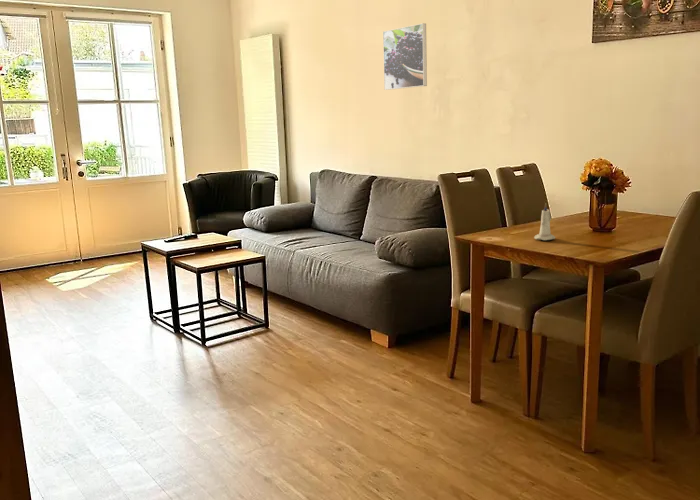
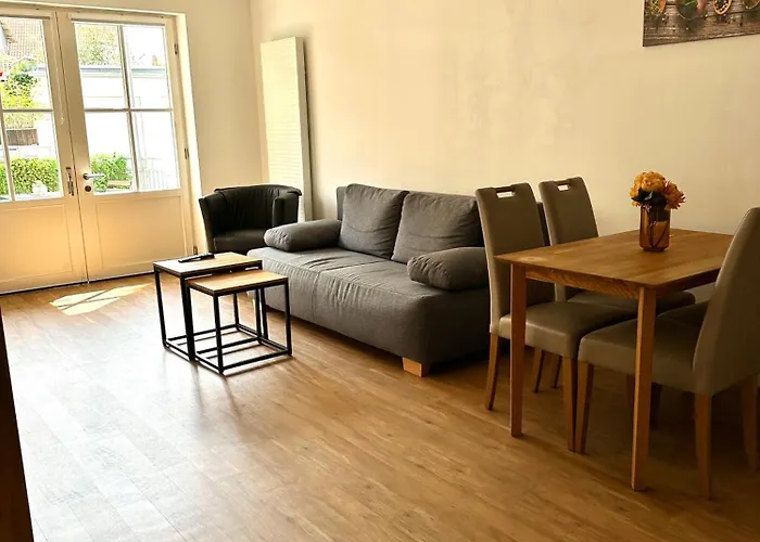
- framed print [382,22,428,91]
- candle [533,202,556,241]
